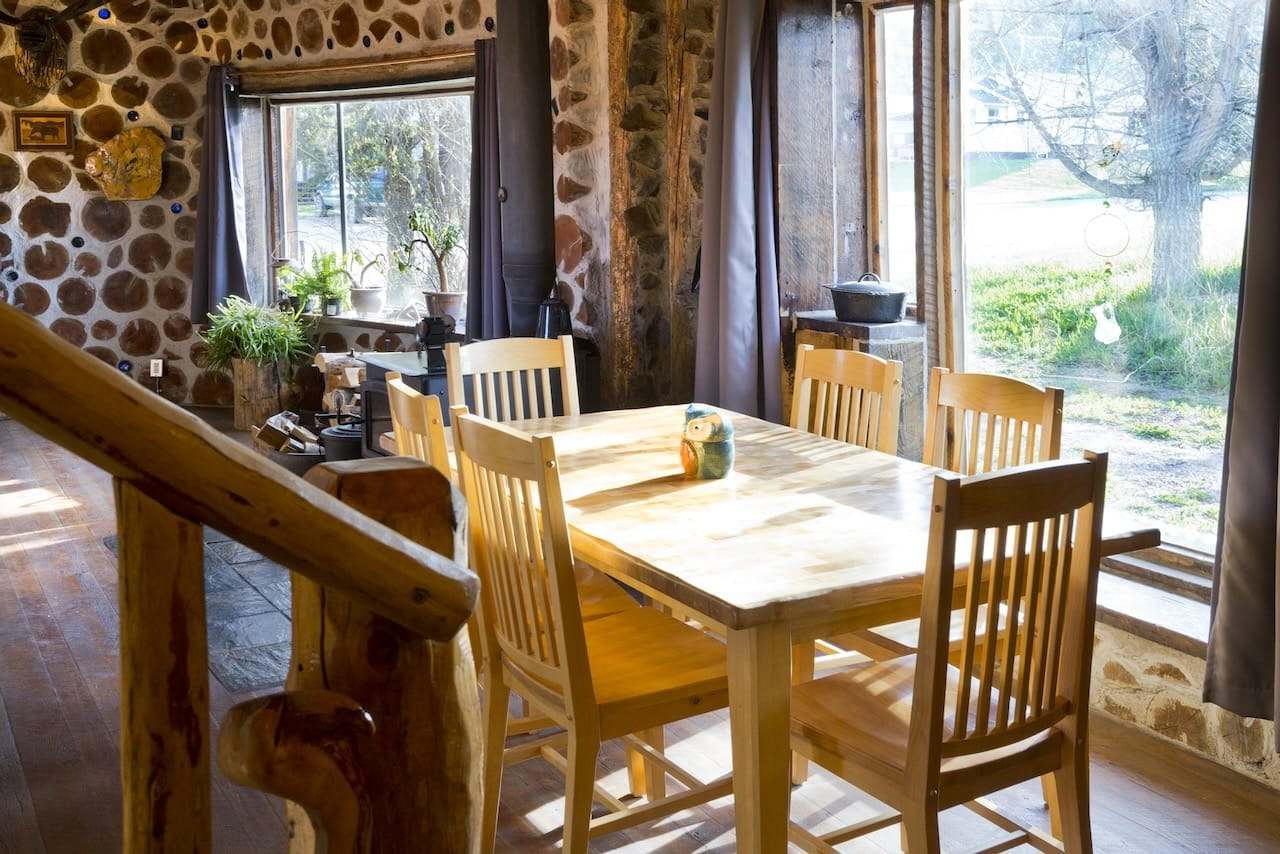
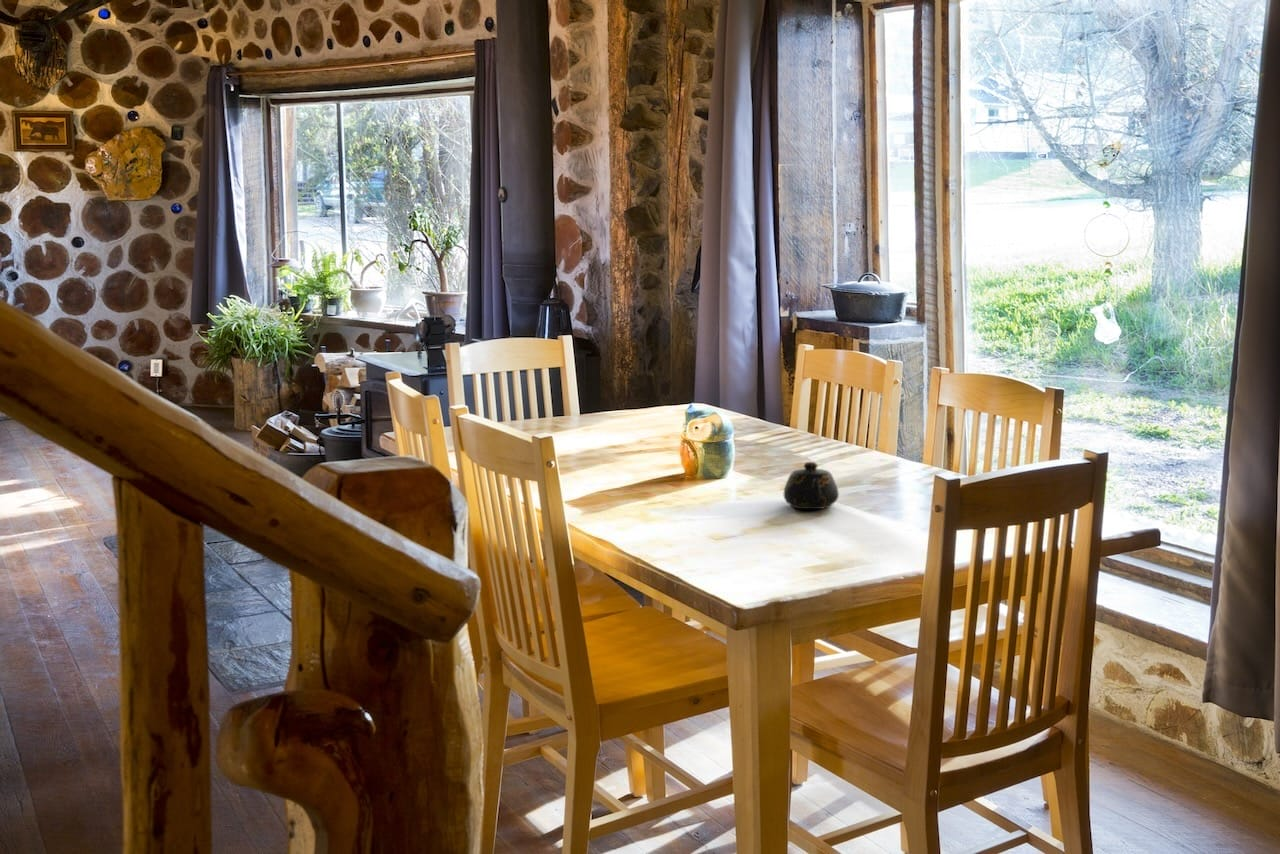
+ teapot [783,461,840,510]
